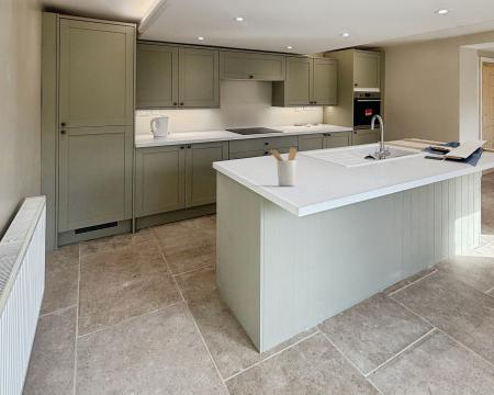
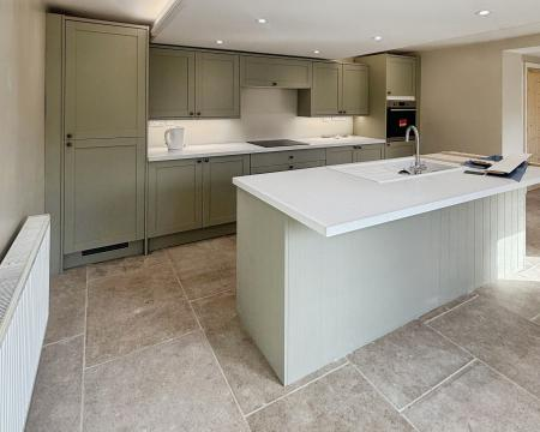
- utensil holder [269,147,297,187]
